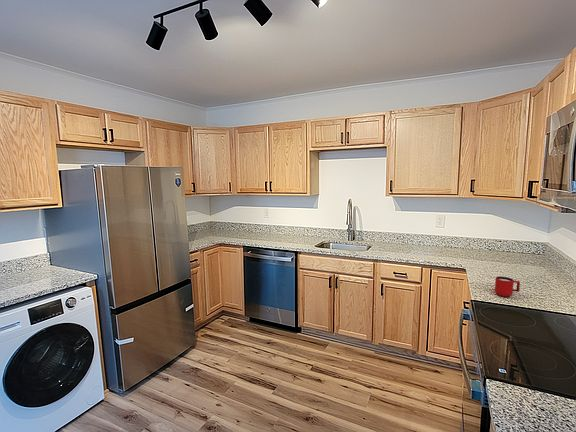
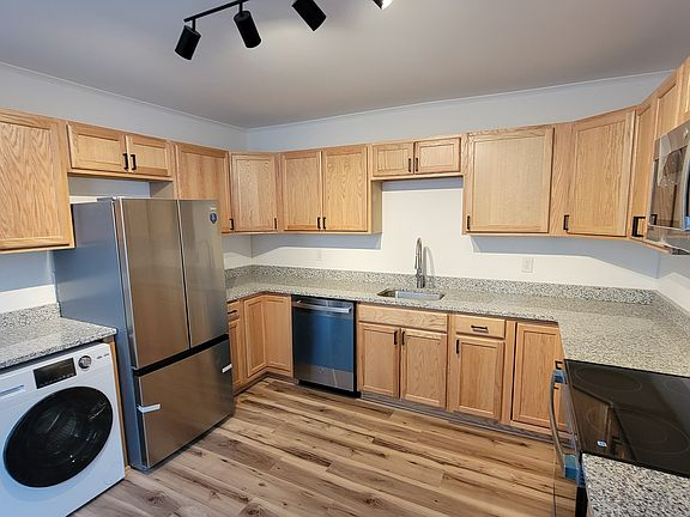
- mug [494,276,521,298]
